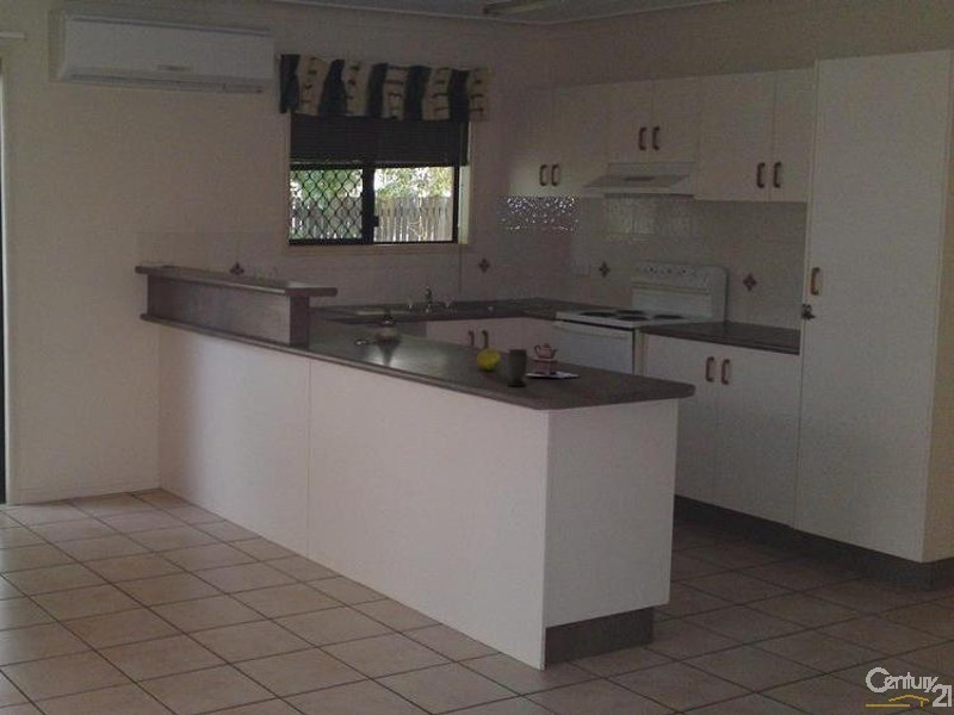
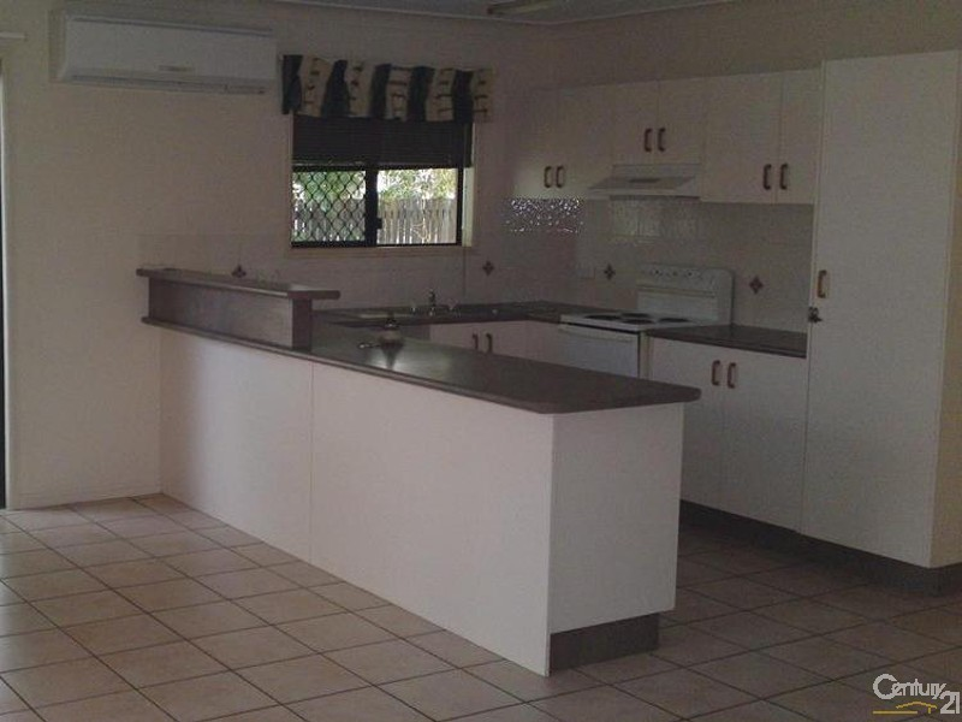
- teapot [526,342,580,379]
- cup [507,348,529,387]
- fruit [476,348,502,372]
